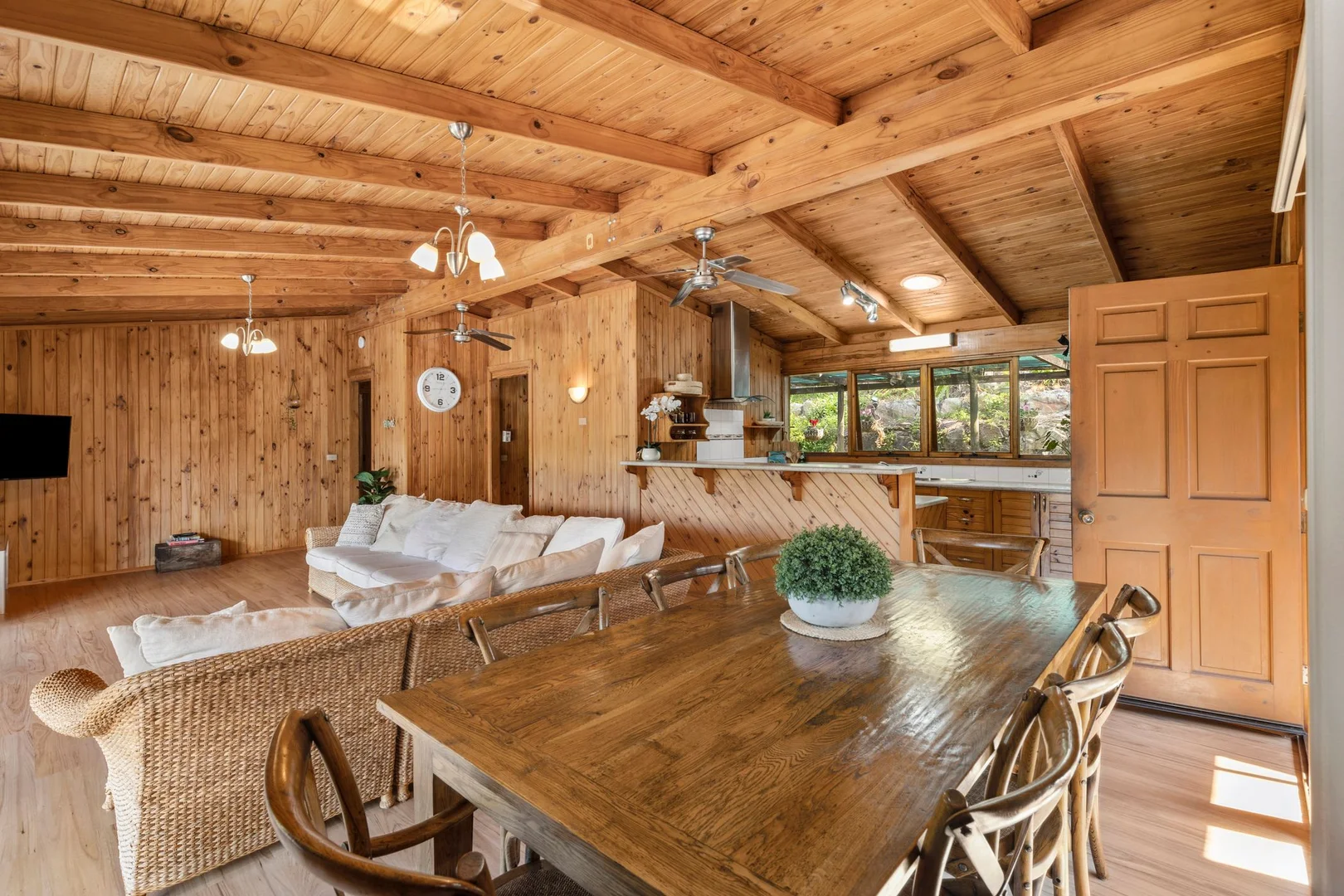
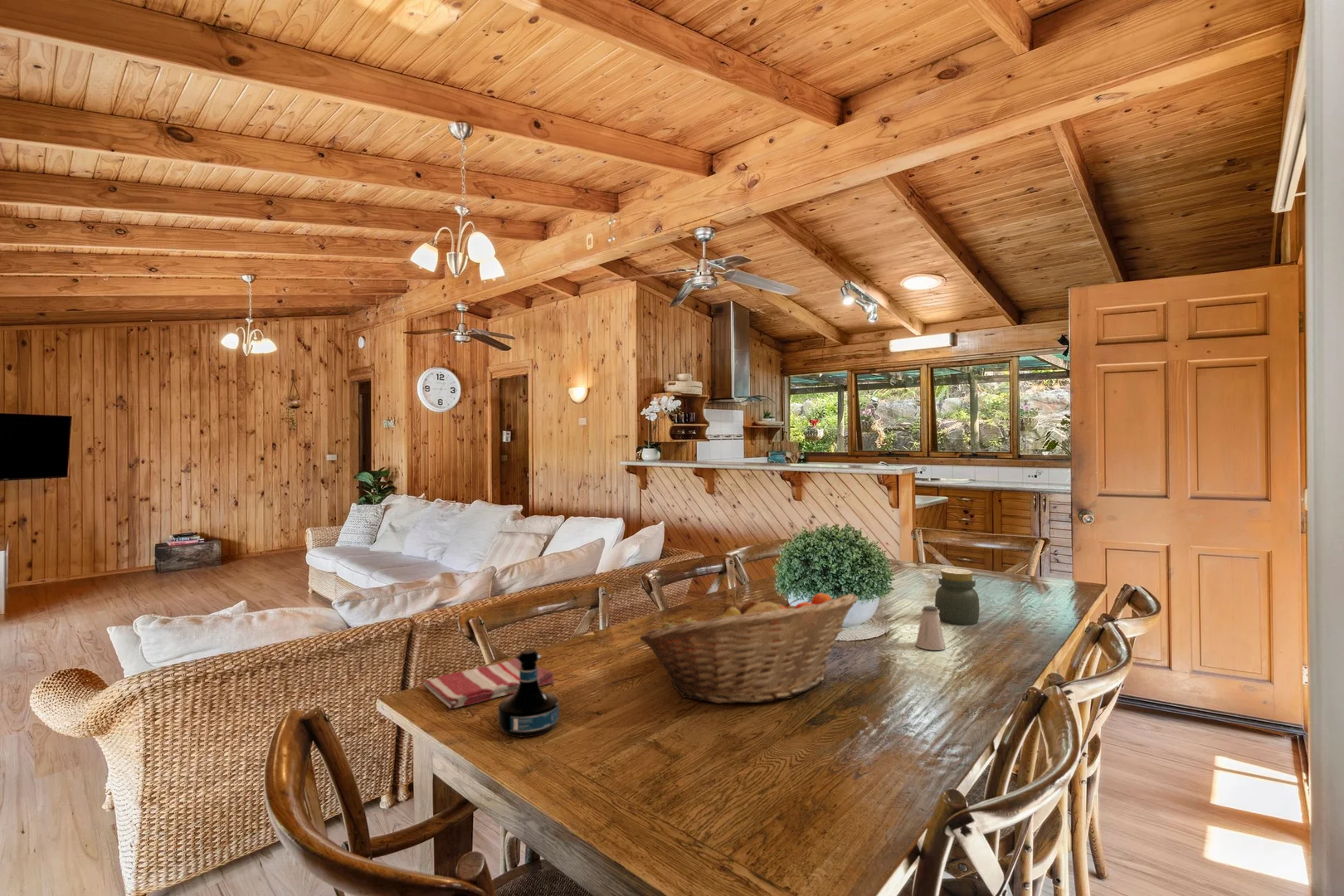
+ dish towel [423,658,555,709]
+ fruit basket [639,592,859,704]
+ tequila bottle [497,648,560,738]
+ jar [934,567,980,626]
+ saltshaker [915,605,946,651]
